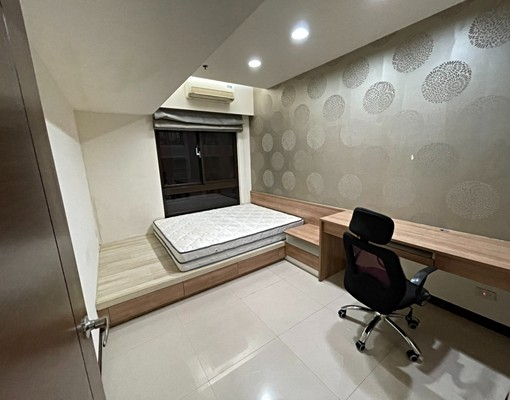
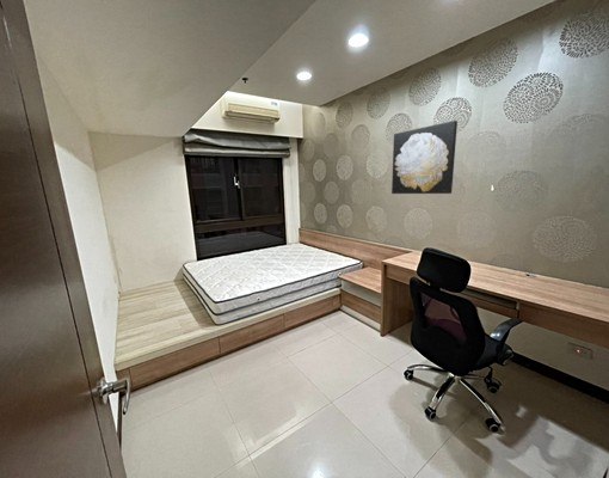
+ wall art [390,120,459,195]
